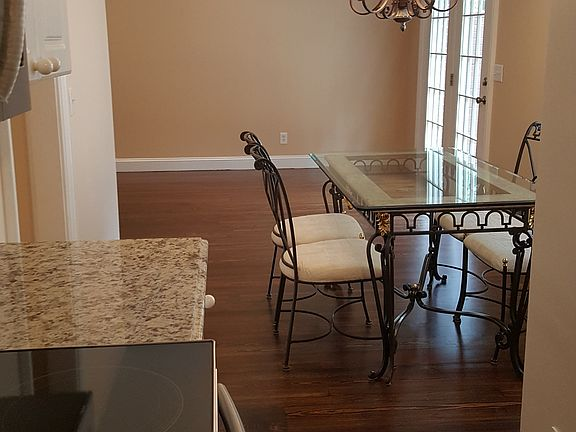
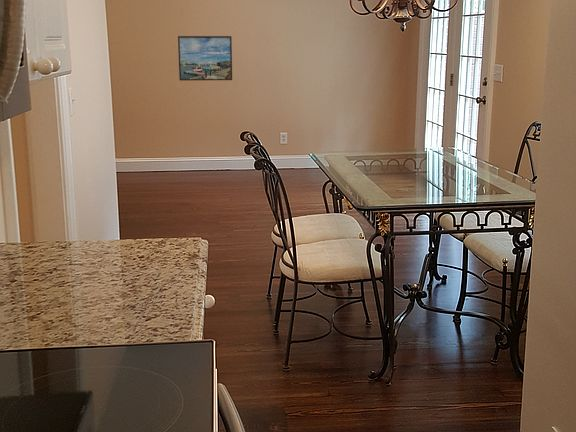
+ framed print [177,35,233,81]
